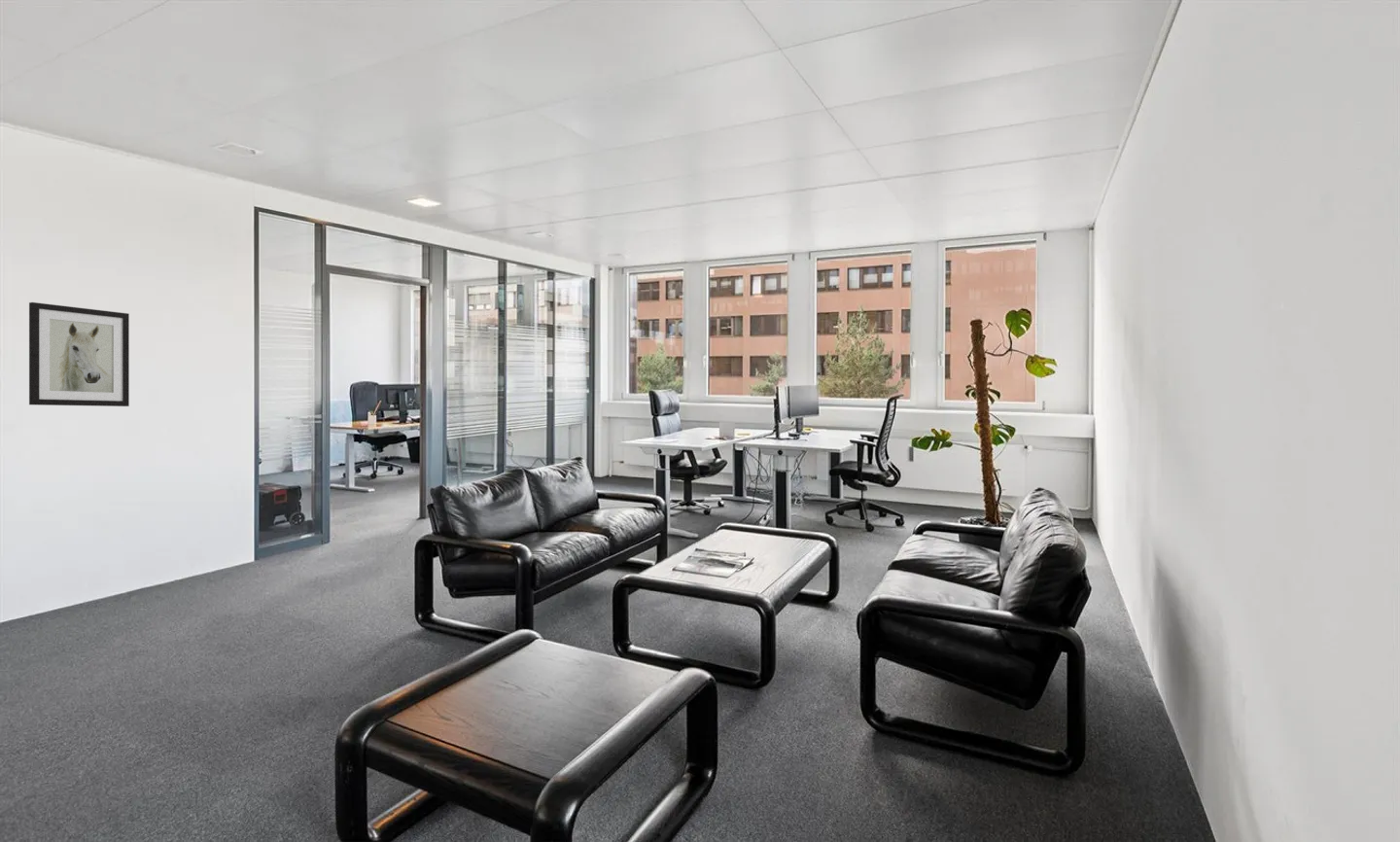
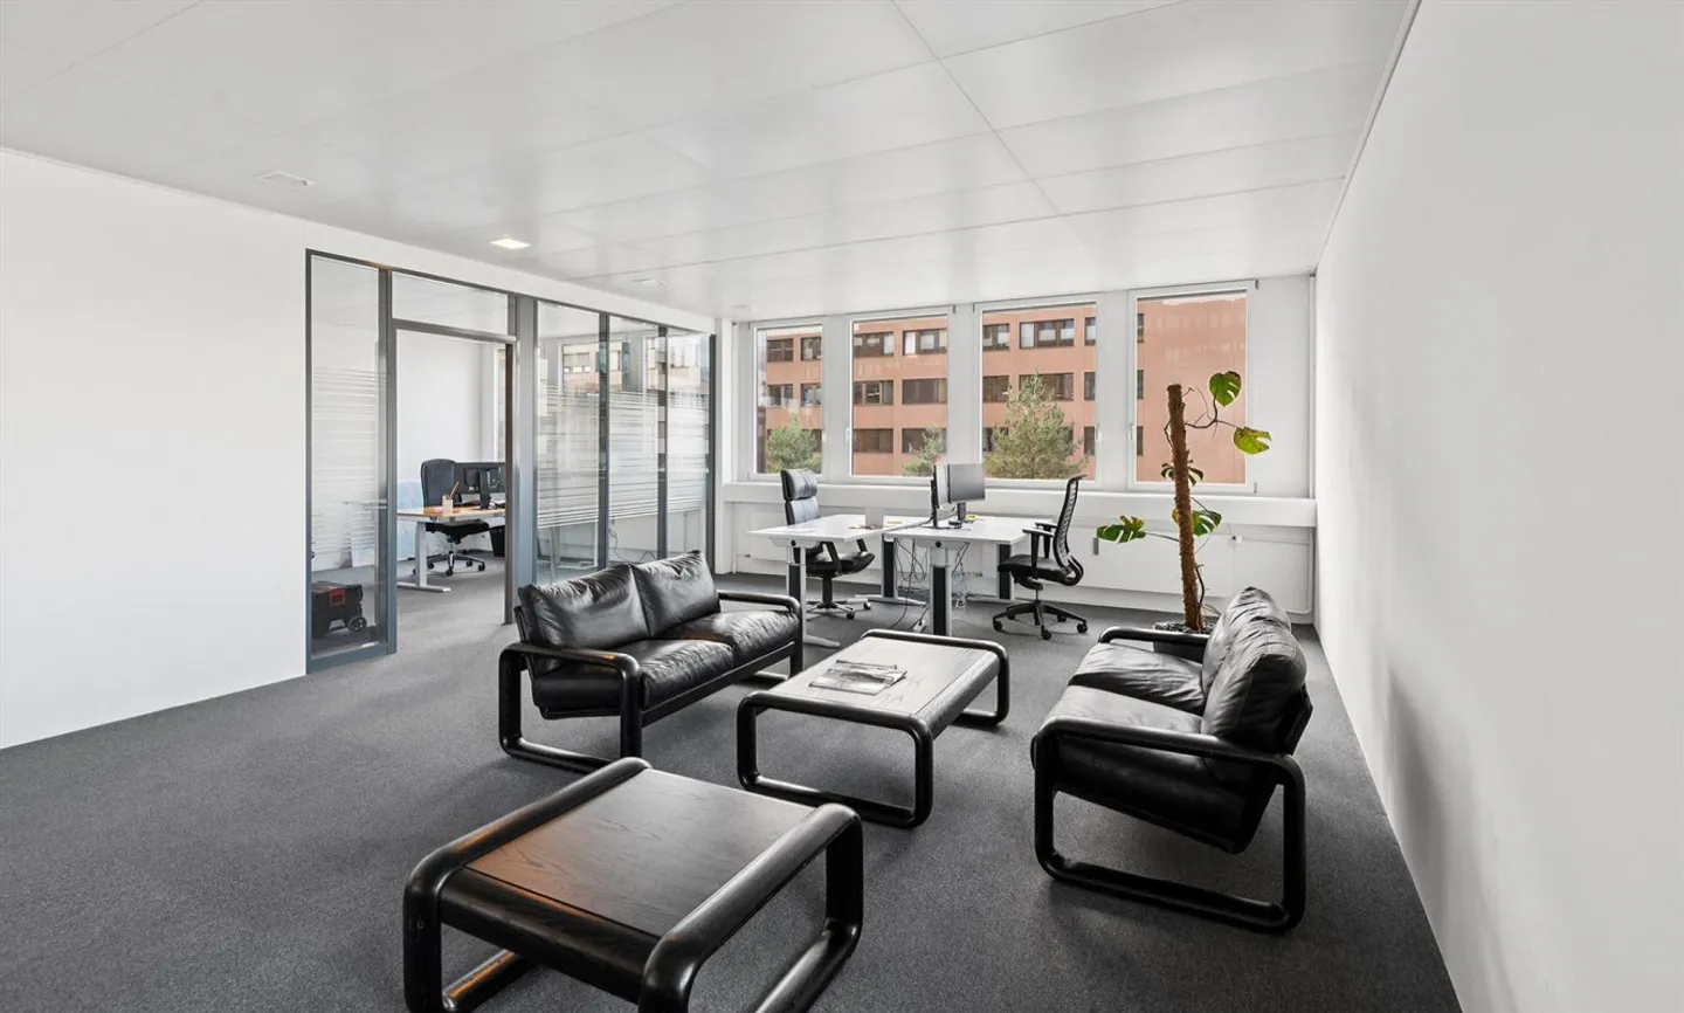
- wall art [28,301,130,407]
